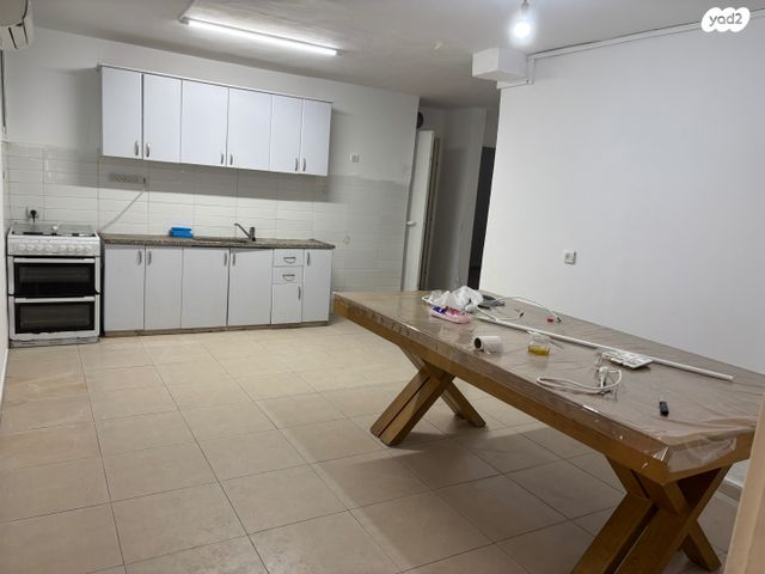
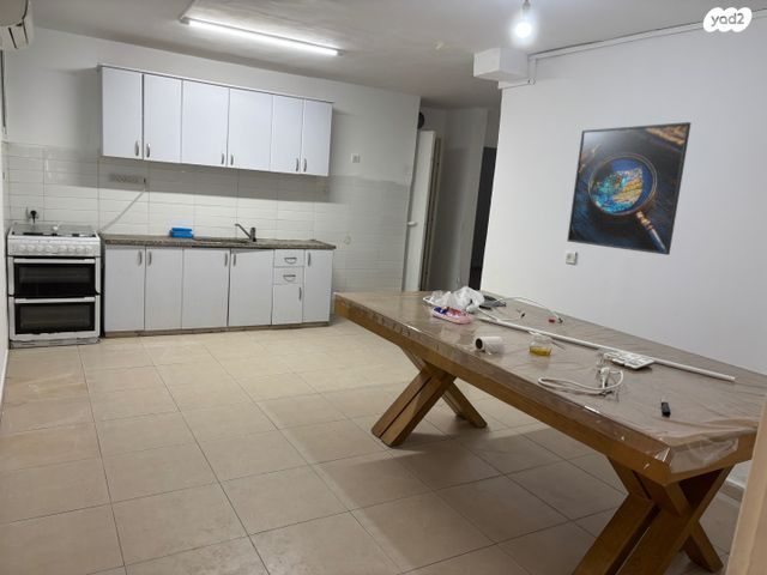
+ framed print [566,121,691,256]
